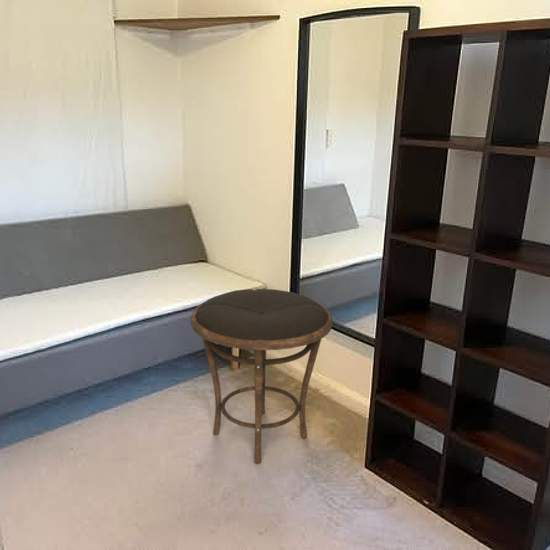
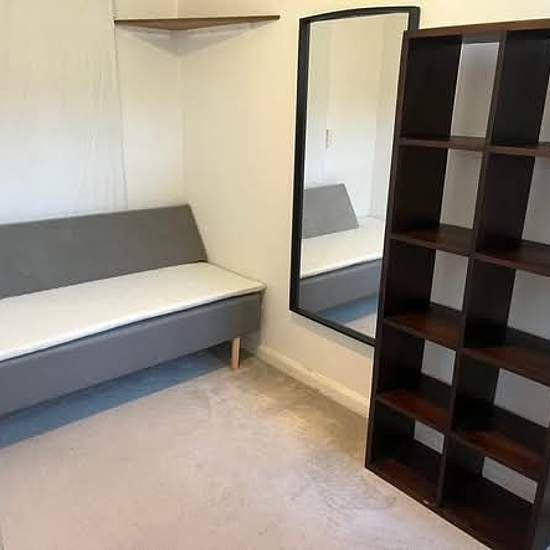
- side table [190,288,334,465]
